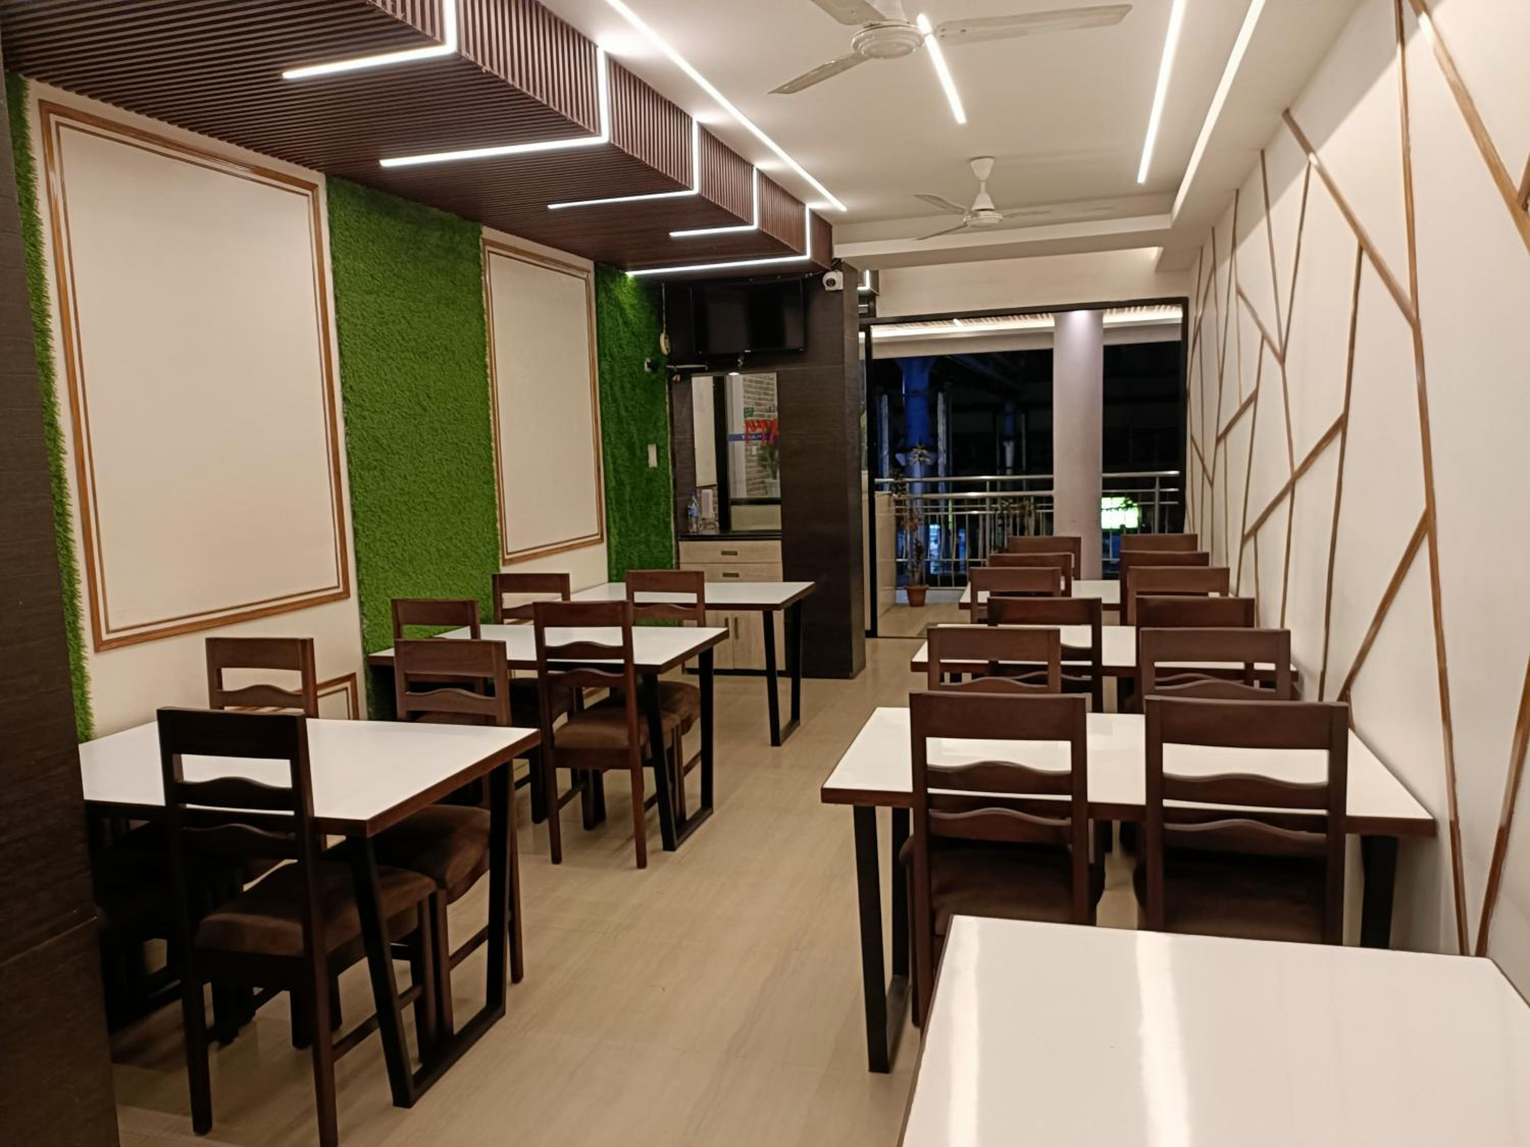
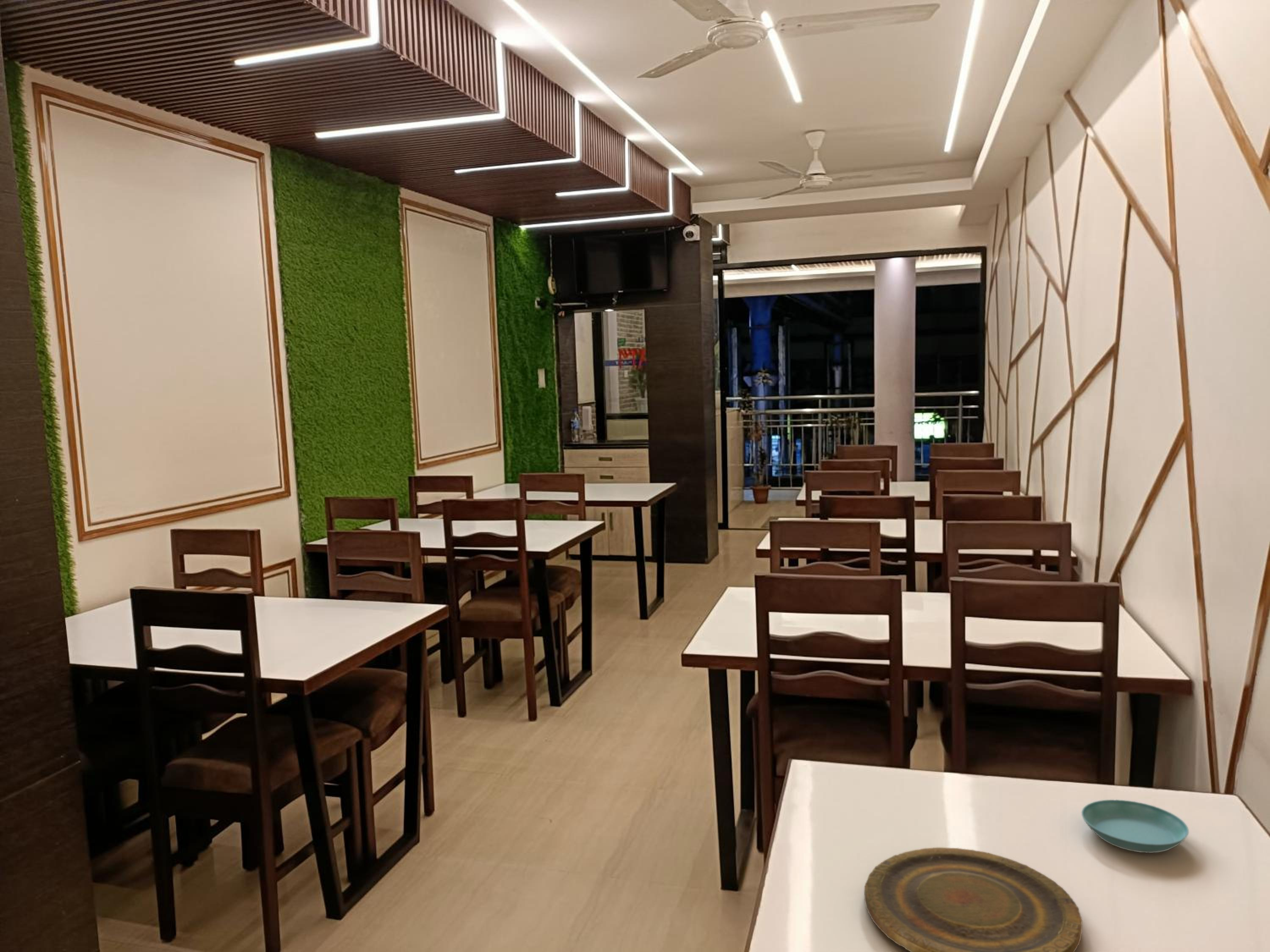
+ plate [864,847,1083,952]
+ saucer [1081,799,1189,853]
